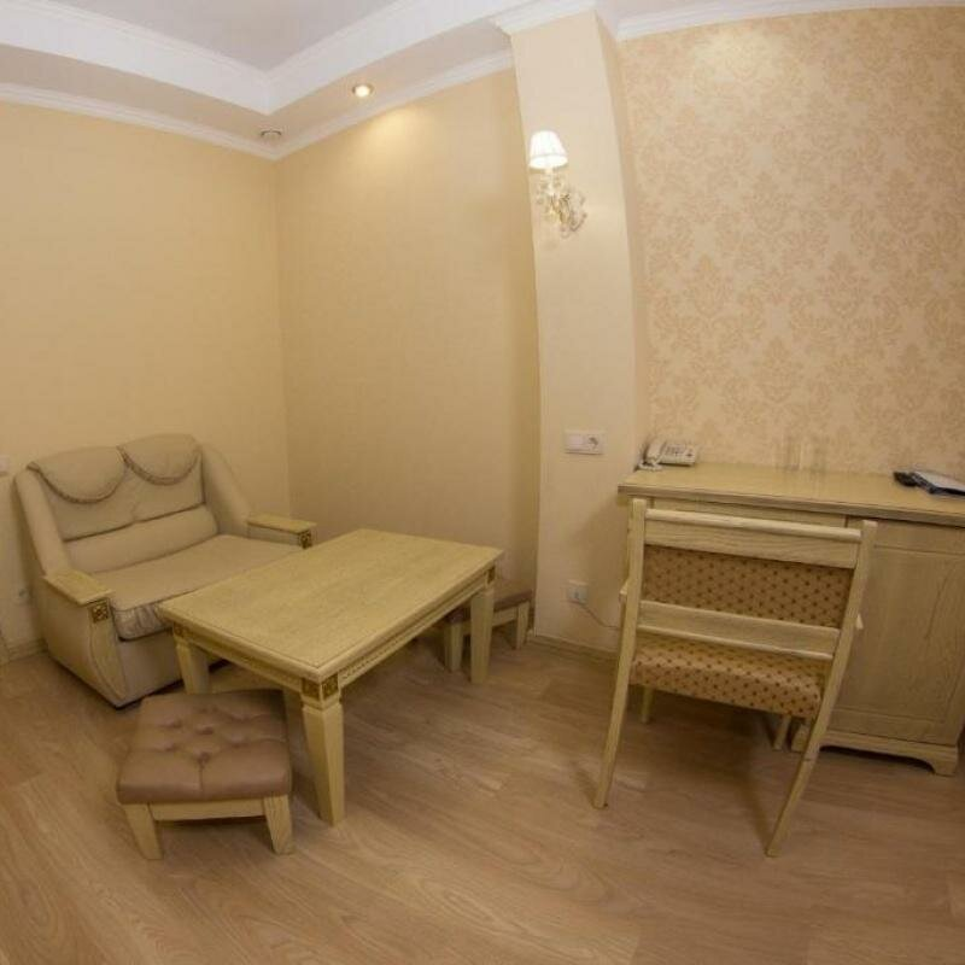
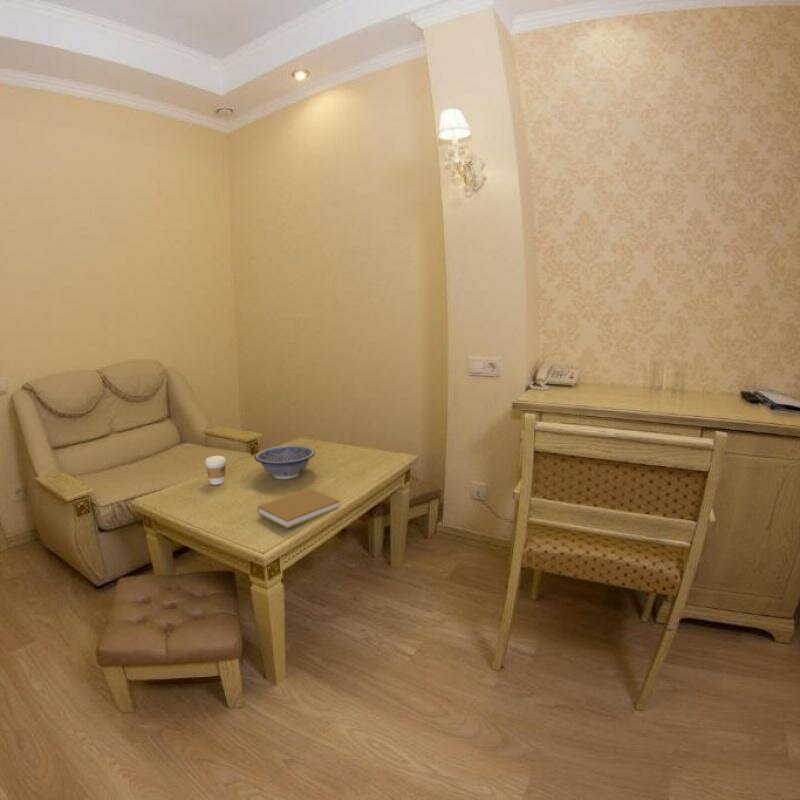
+ book [257,488,340,530]
+ decorative bowl [253,444,316,480]
+ coffee cup [204,455,227,486]
